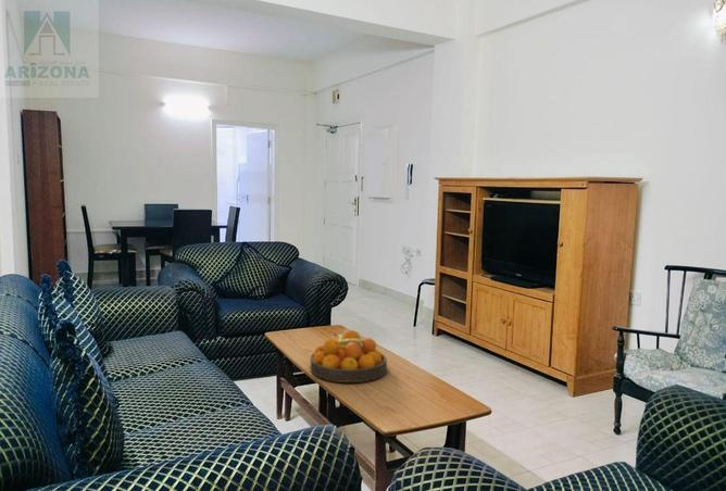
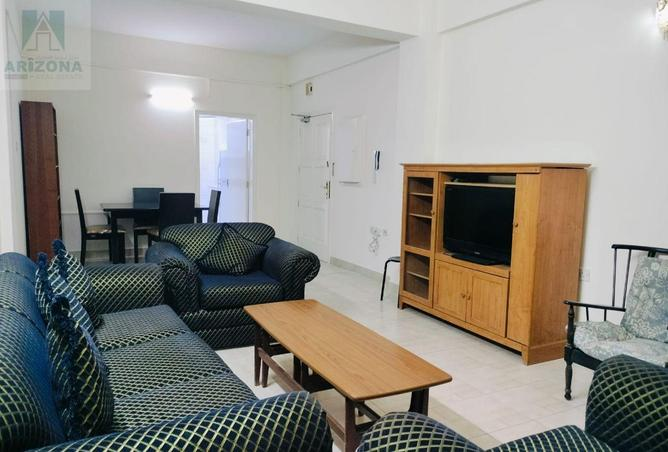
- fruit bowl [309,329,388,383]
